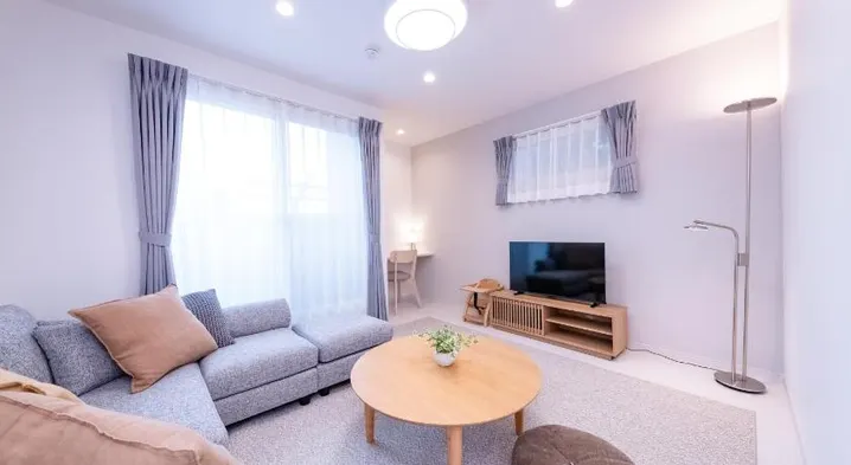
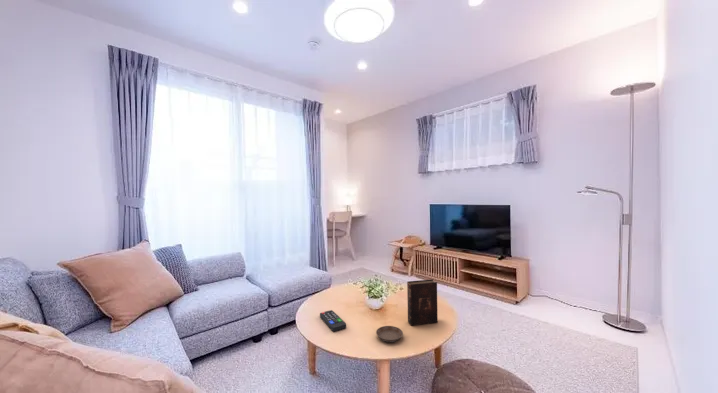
+ remote control [319,309,347,332]
+ saucer [375,325,404,343]
+ bible [406,279,439,326]
